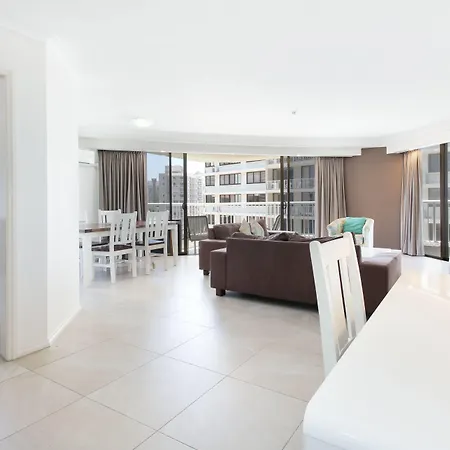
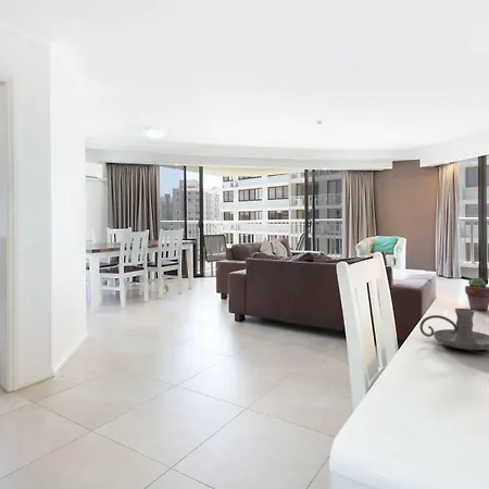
+ candle holder [418,308,489,351]
+ potted succulent [464,276,489,312]
